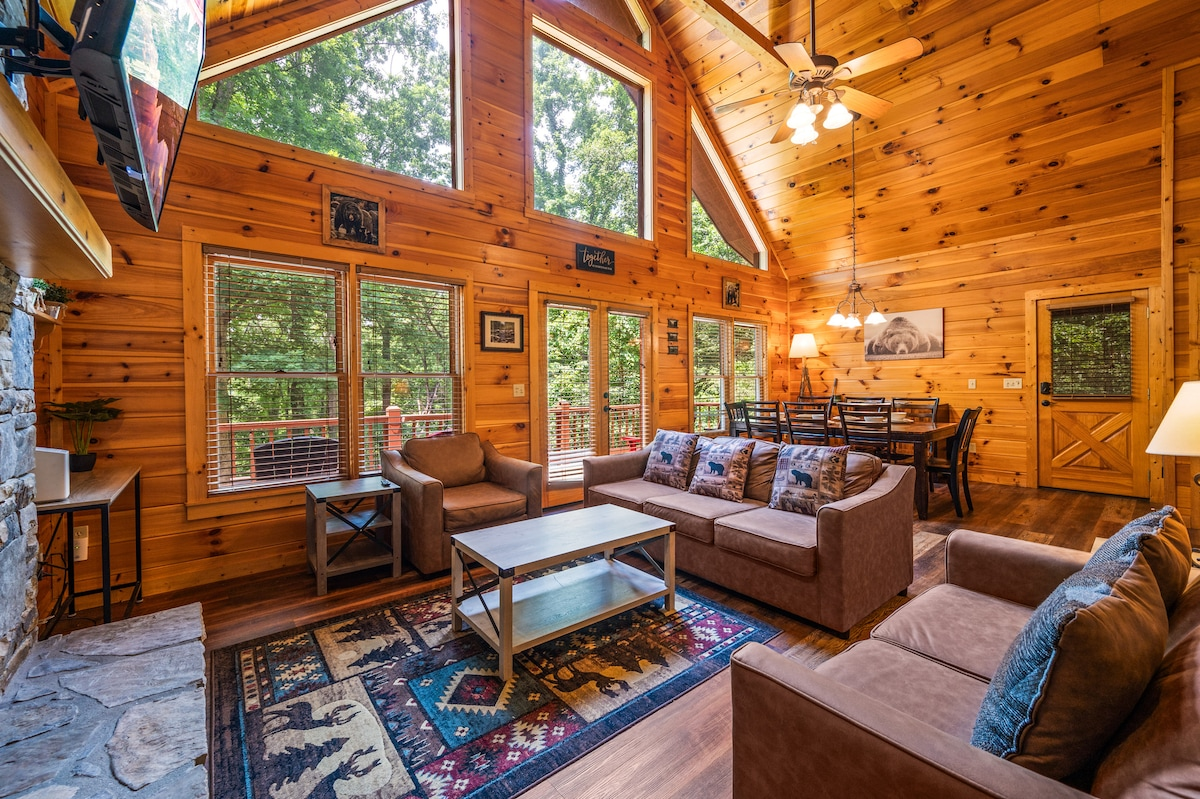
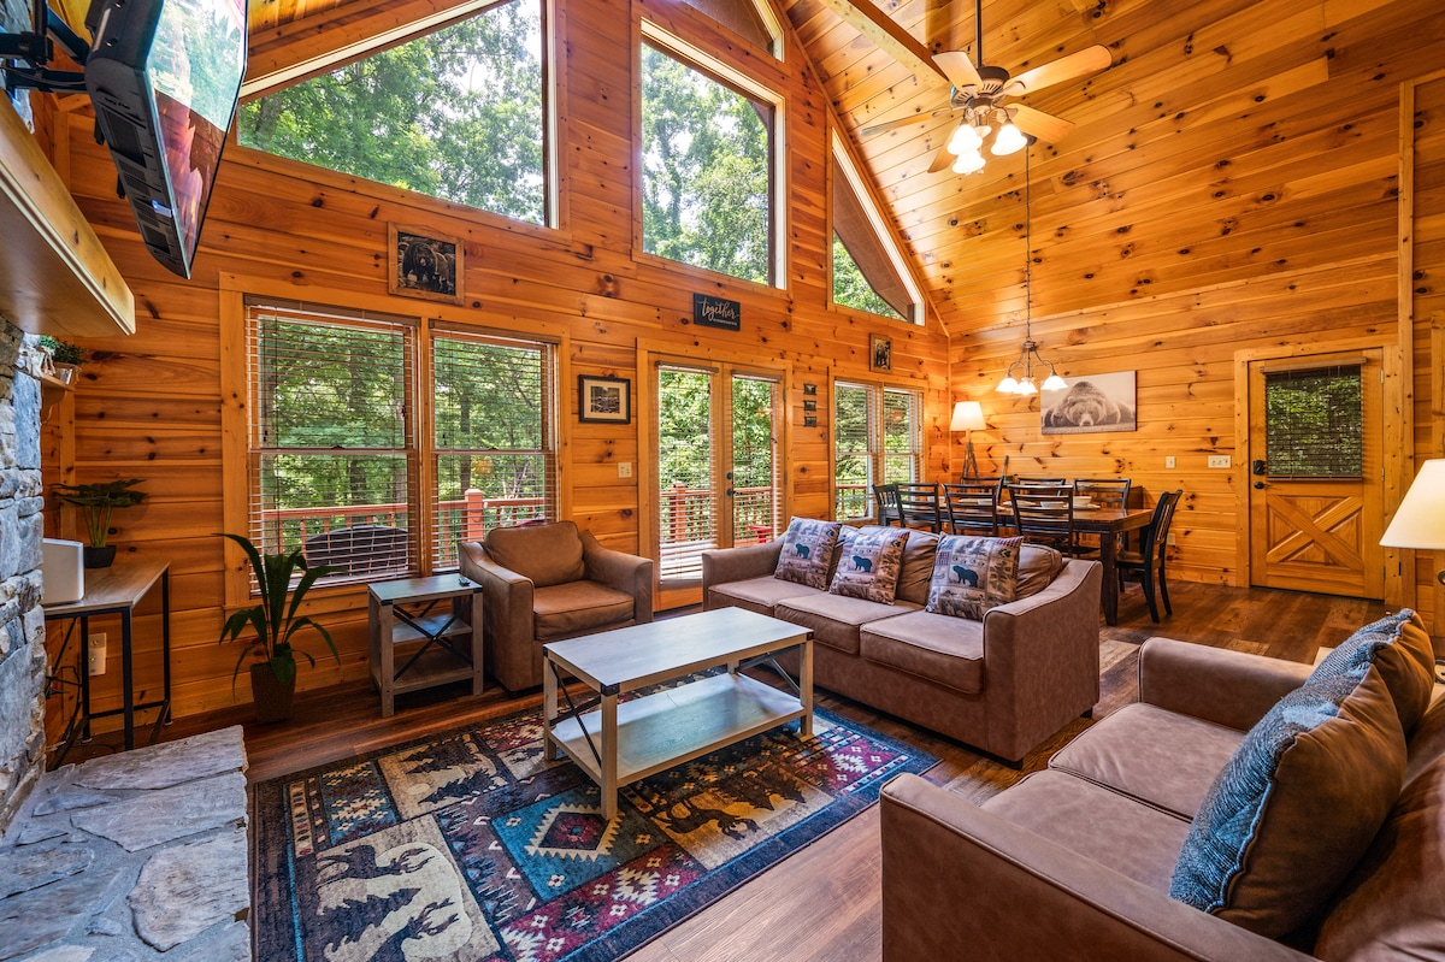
+ house plant [210,532,359,725]
